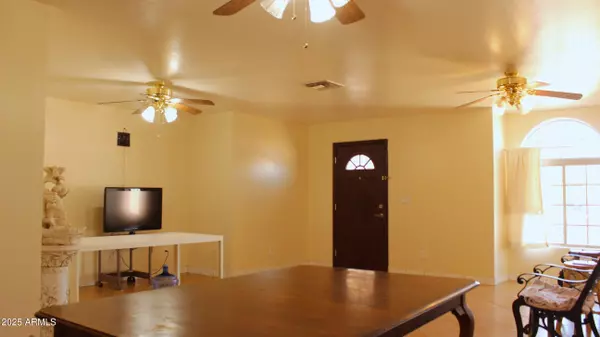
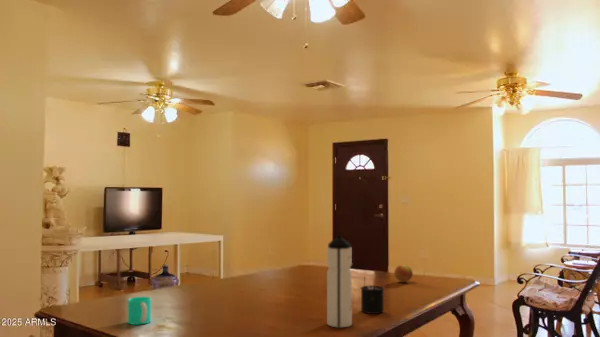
+ cup [127,296,152,326]
+ fruit [393,264,414,283]
+ candle [359,276,385,315]
+ water bottle [326,234,353,328]
